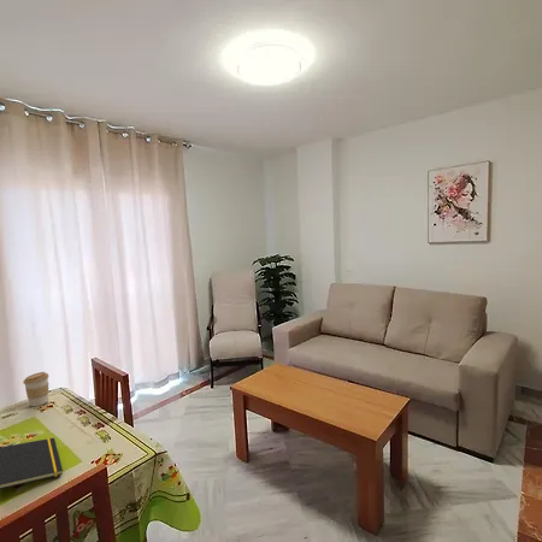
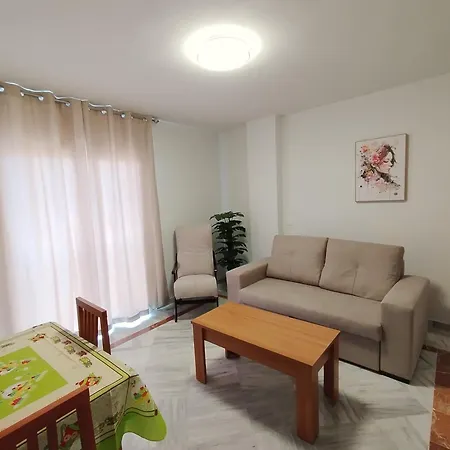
- coffee cup [22,371,51,407]
- notepad [0,437,64,490]
